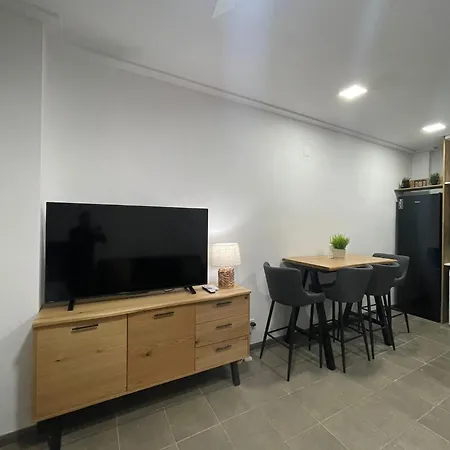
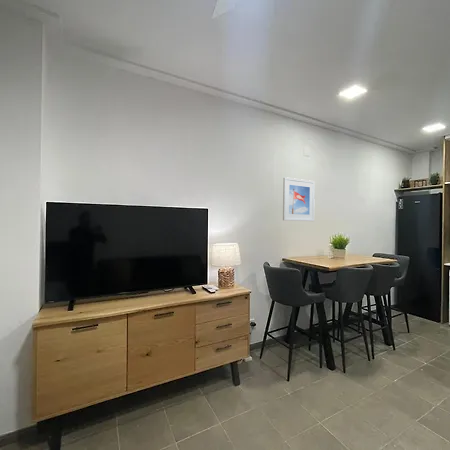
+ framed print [282,176,316,222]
